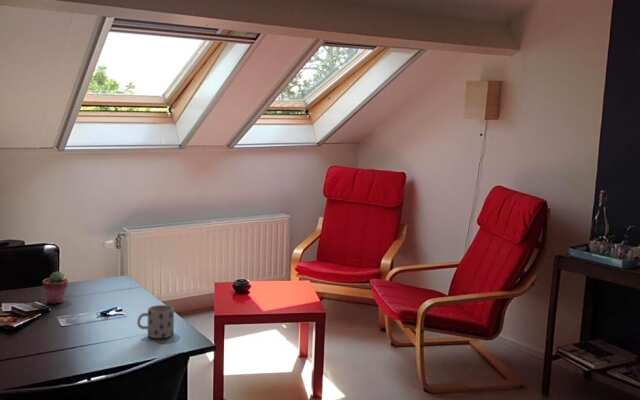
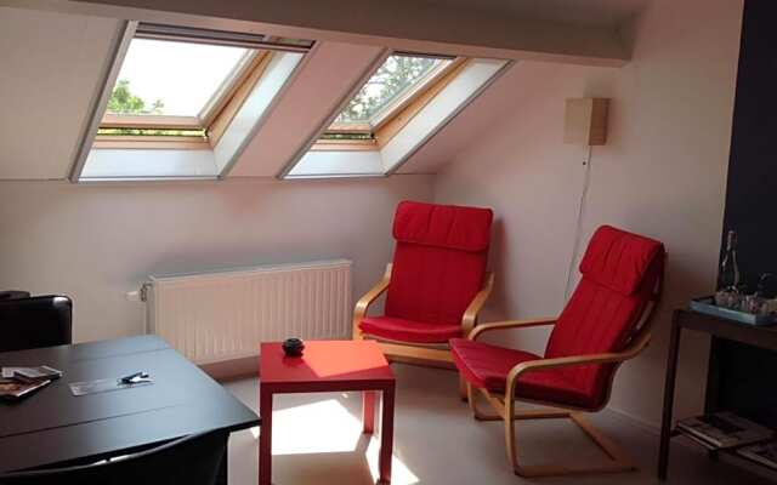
- mug [136,304,175,339]
- potted succulent [42,271,69,305]
